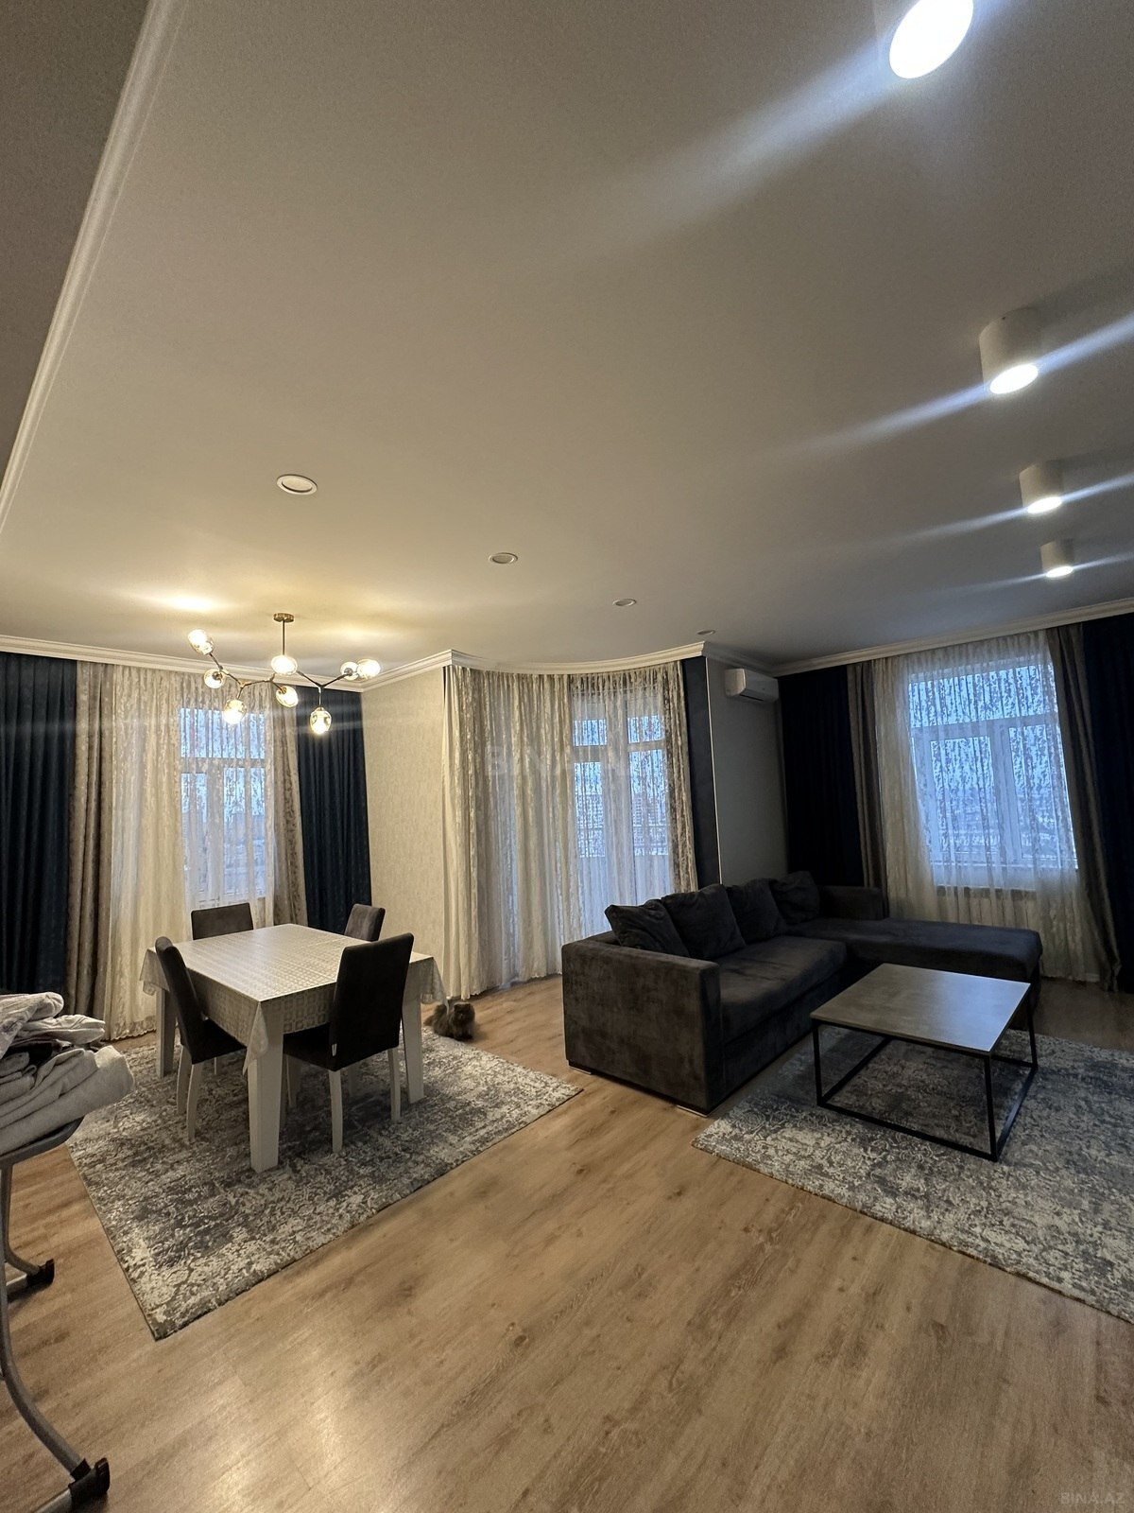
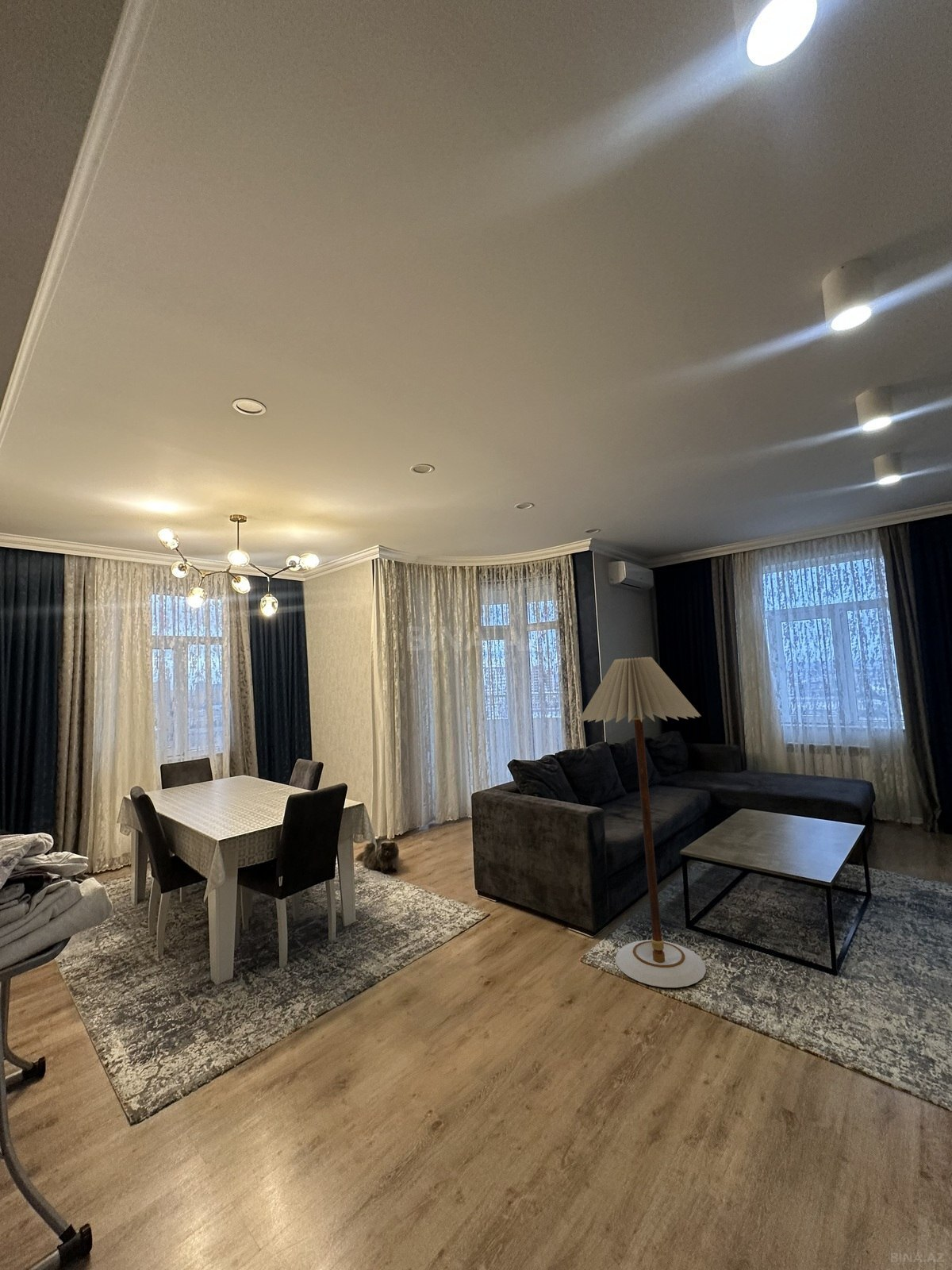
+ floor lamp [578,656,707,988]
